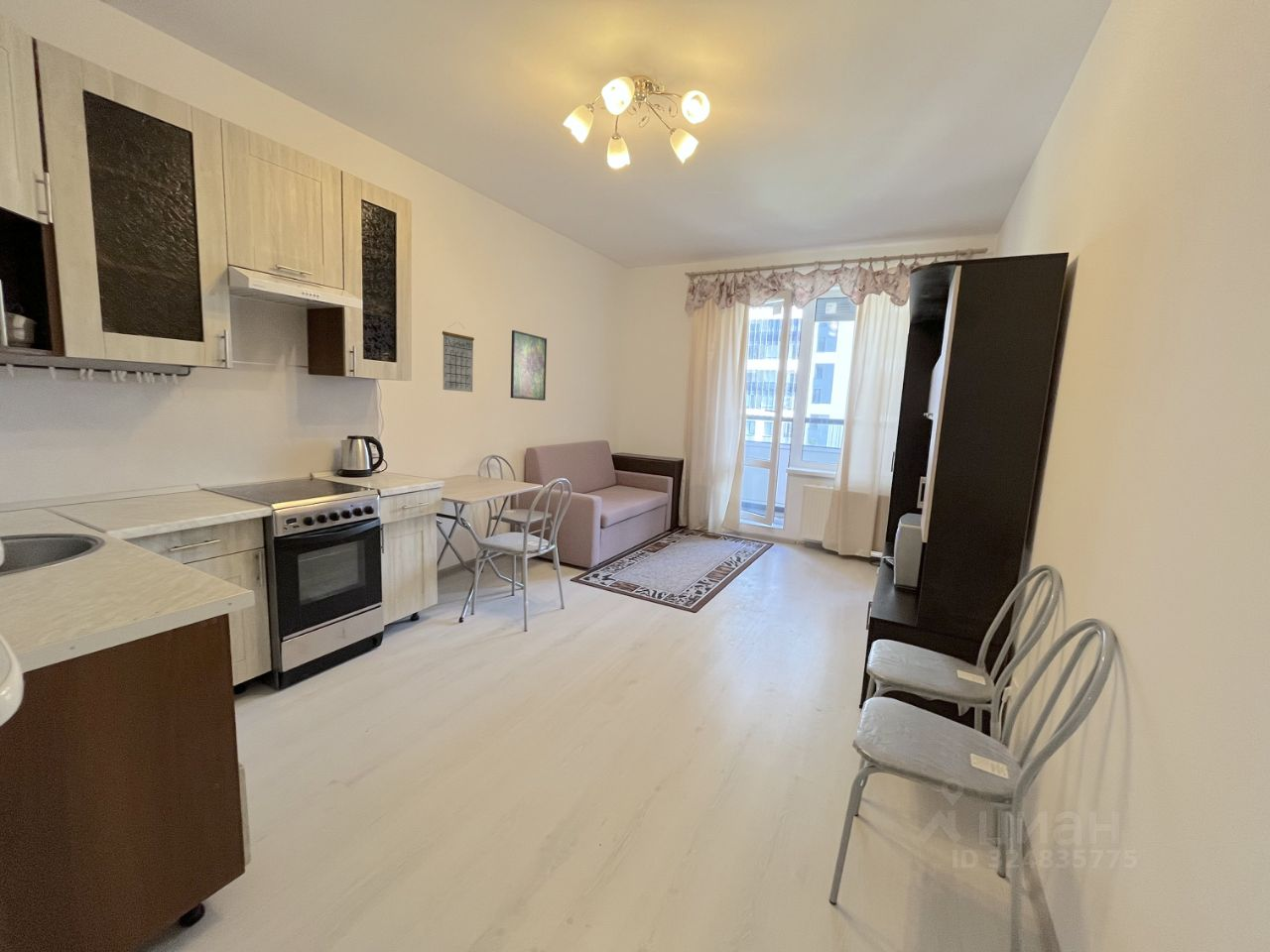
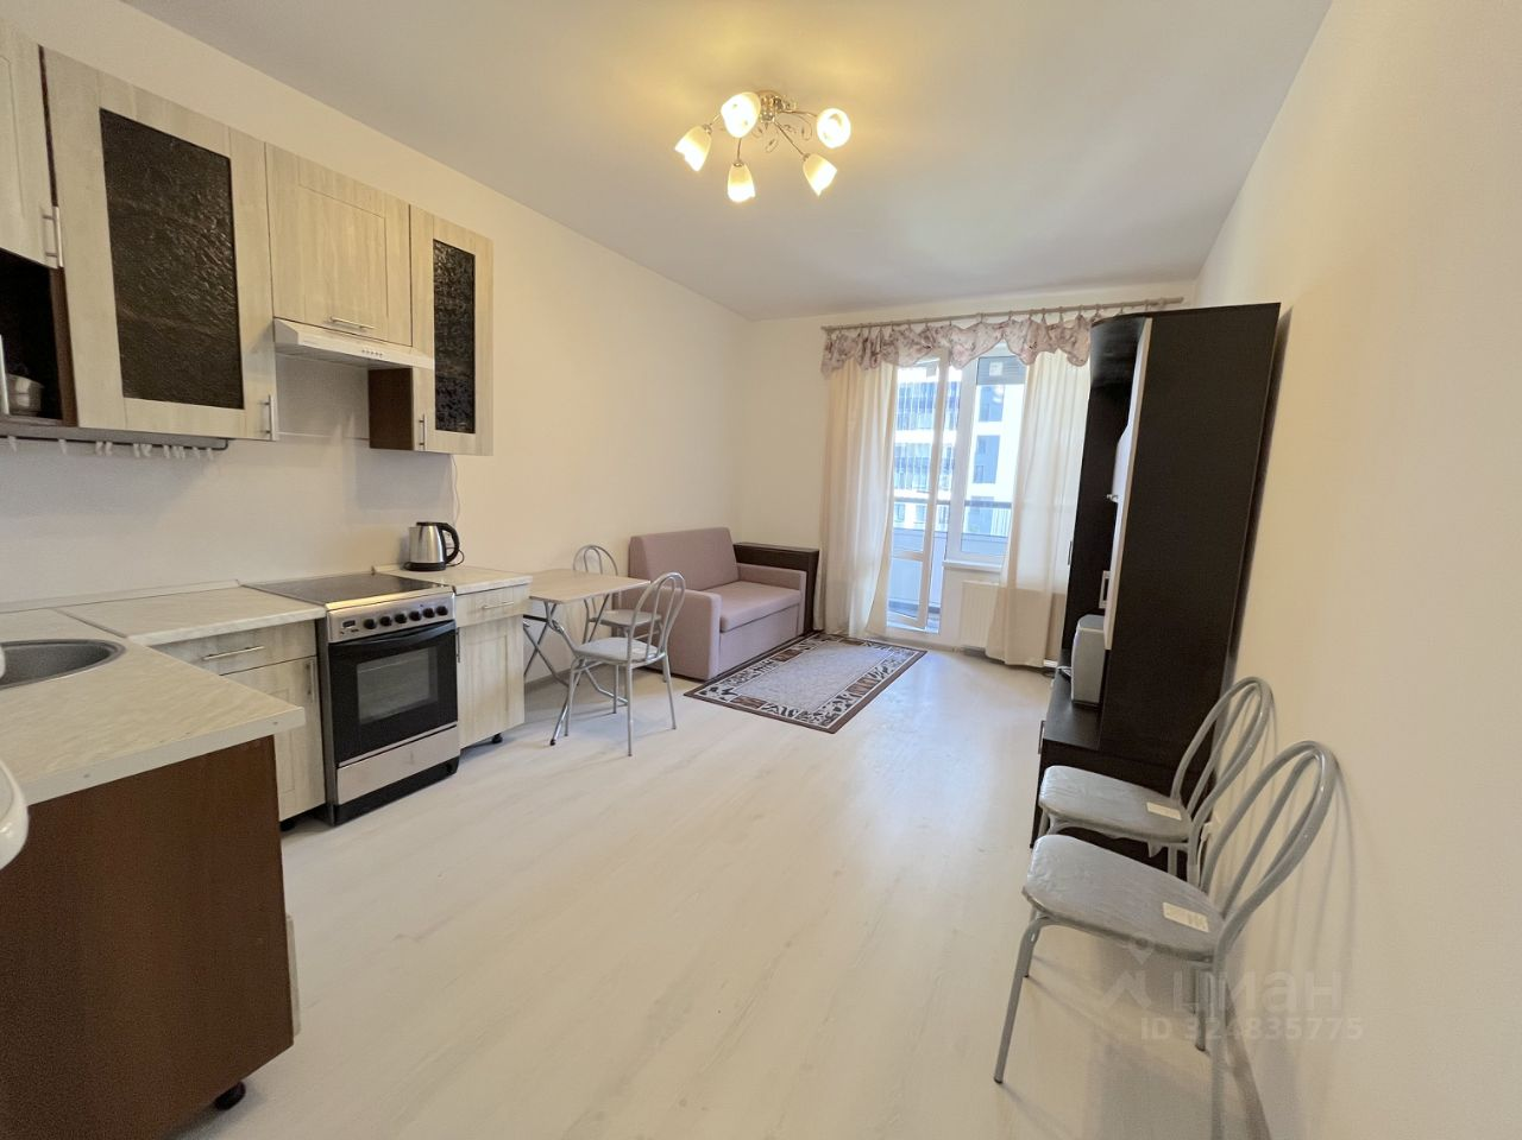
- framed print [510,329,548,402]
- calendar [442,322,475,393]
